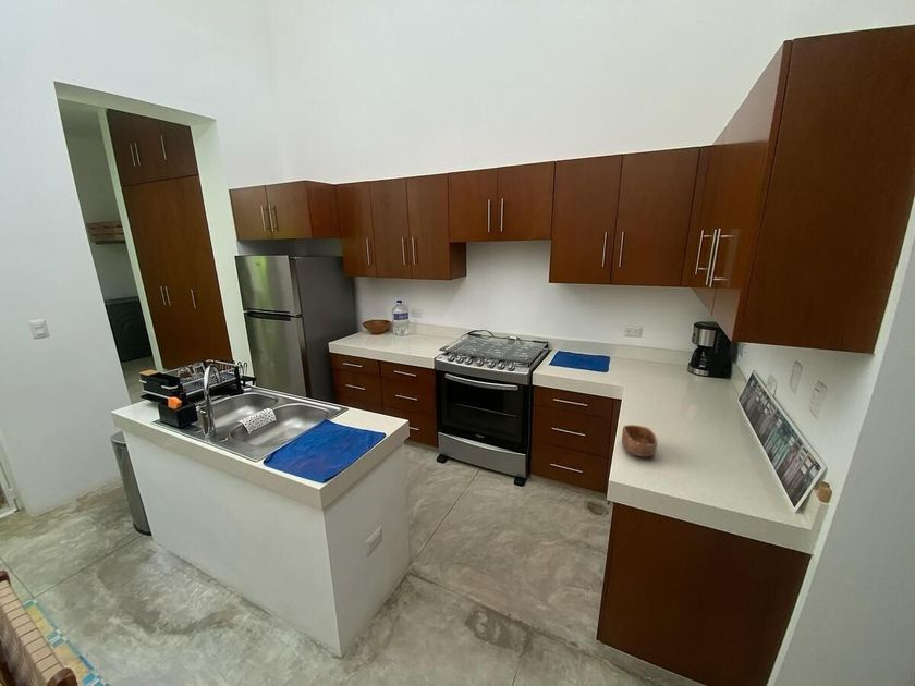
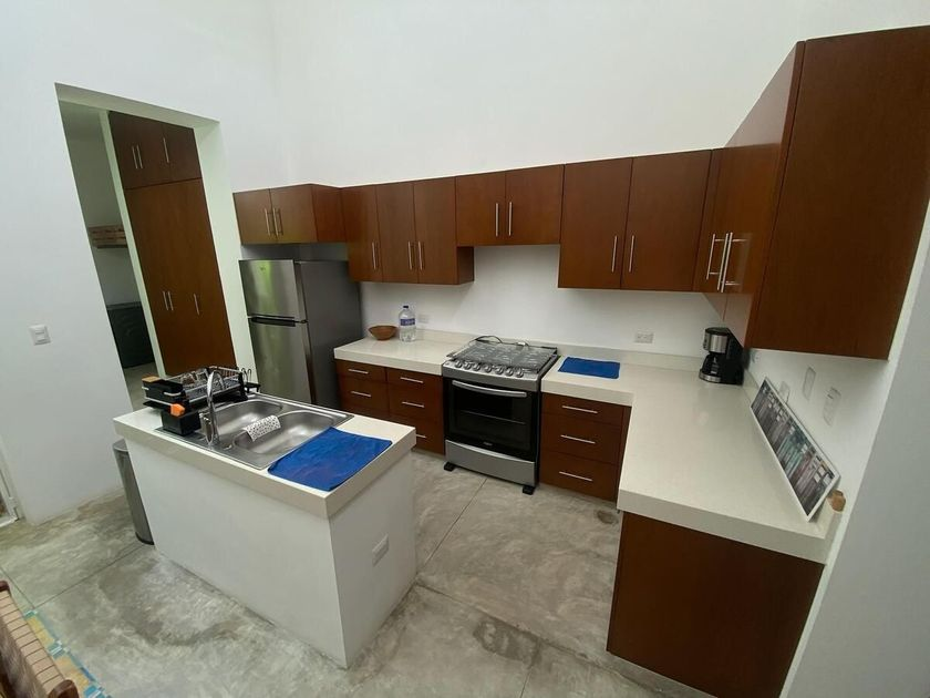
- bowl [621,424,659,457]
